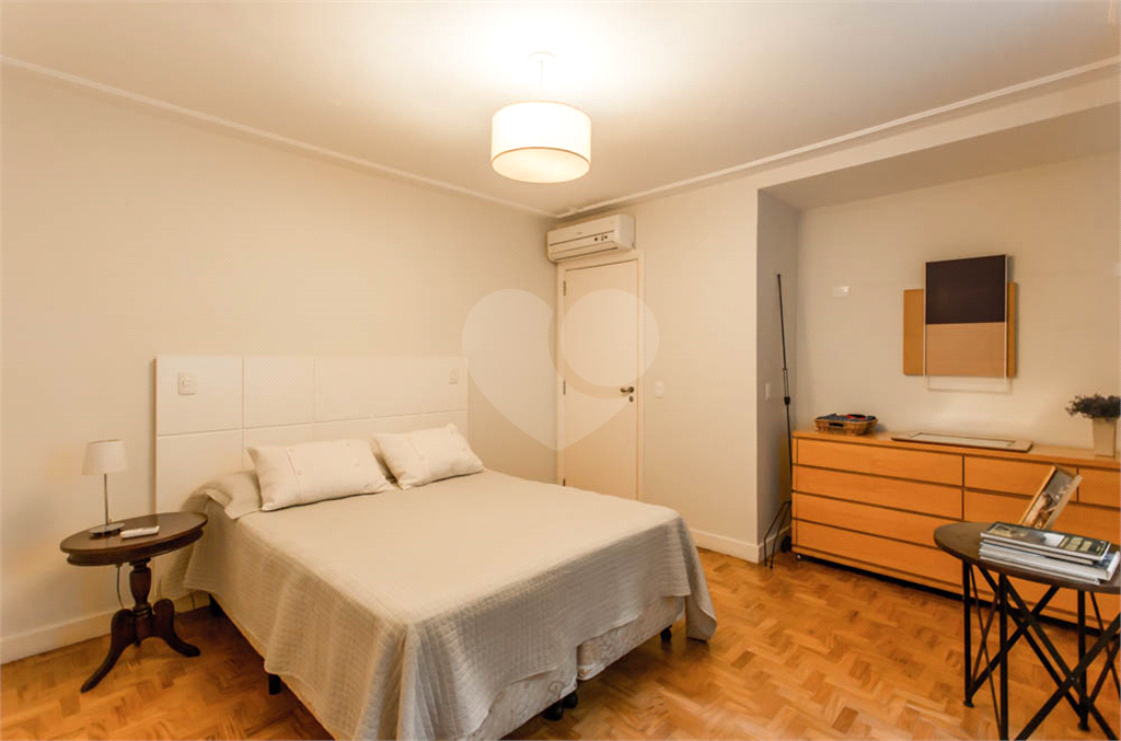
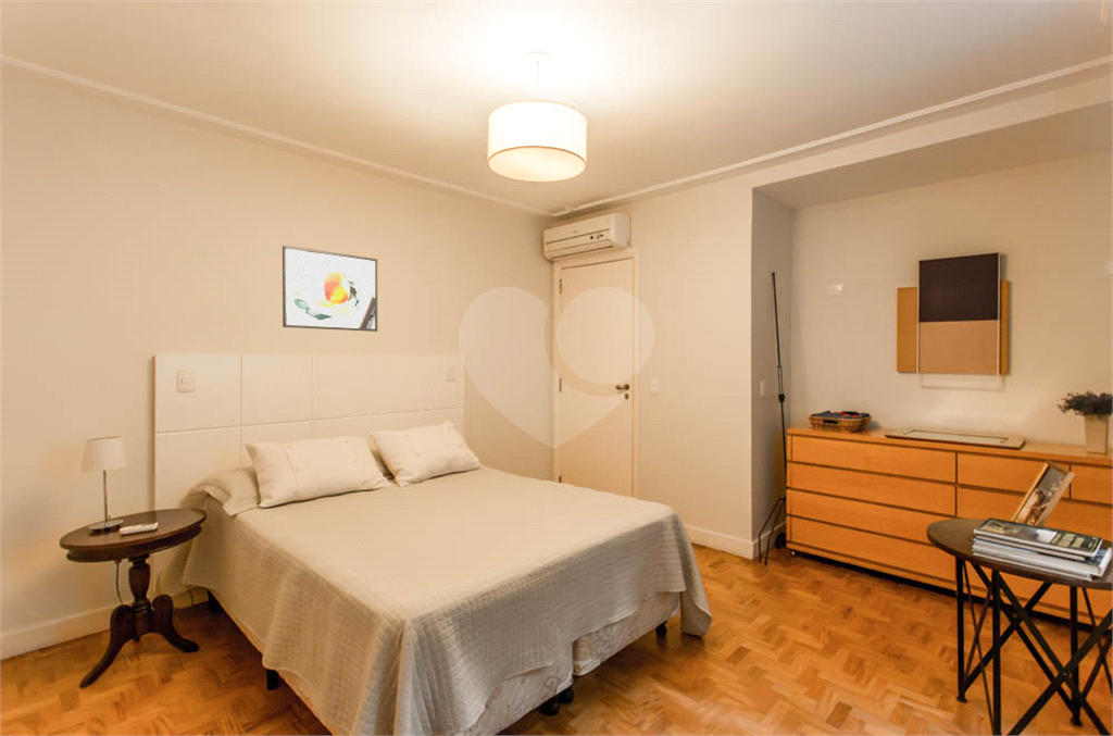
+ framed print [282,245,378,333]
